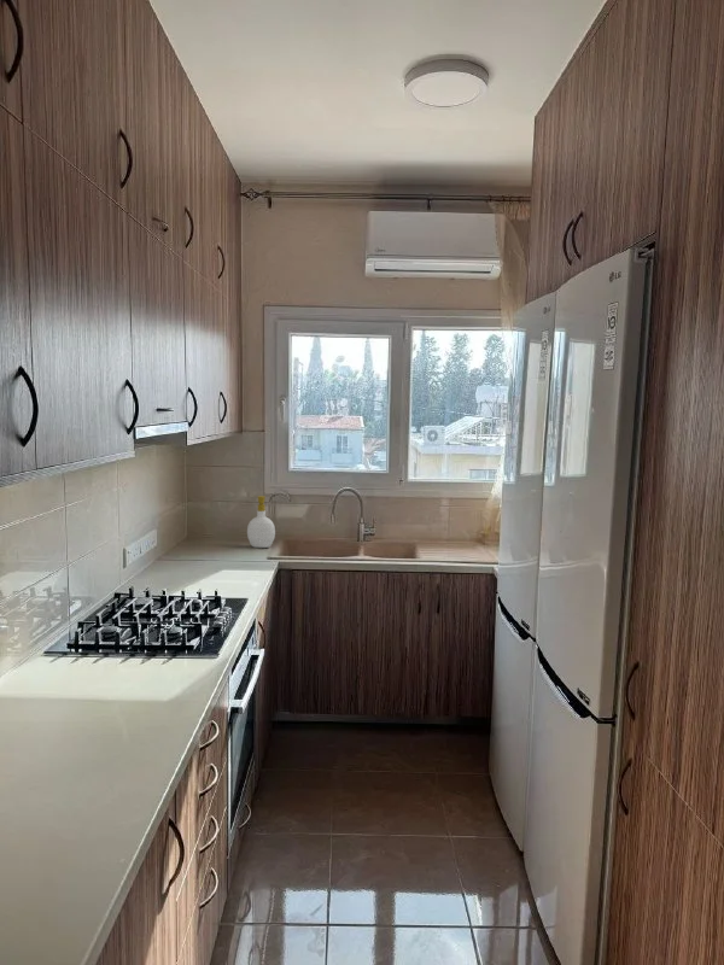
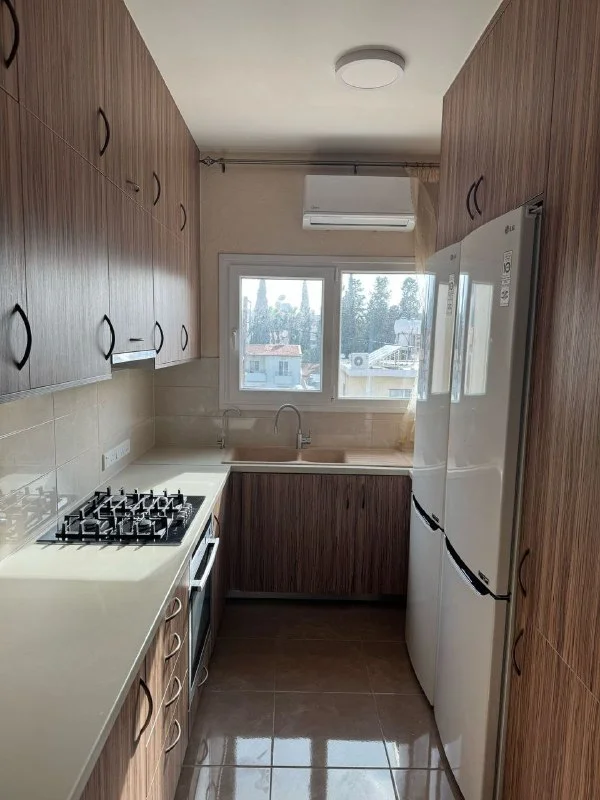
- soap bottle [246,495,276,549]
